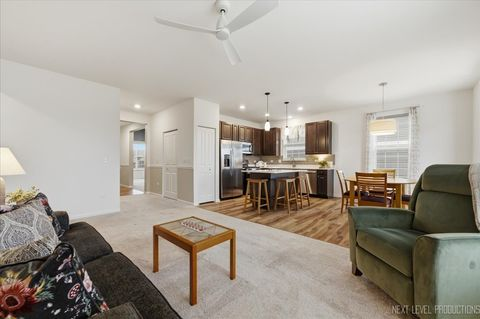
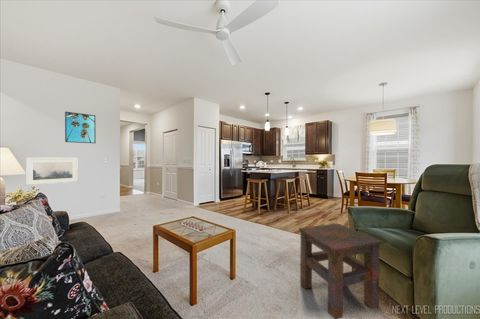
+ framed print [64,111,97,144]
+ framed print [25,157,79,186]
+ side table [298,223,383,319]
